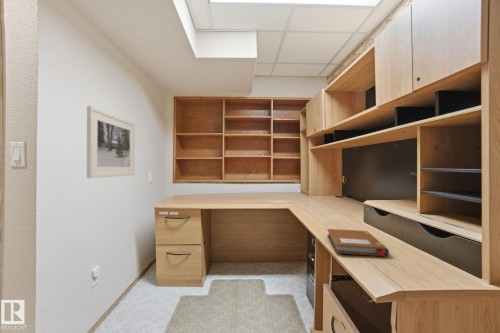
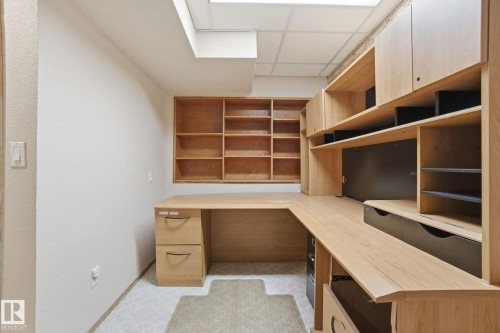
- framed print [86,105,136,179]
- notebook [326,228,390,257]
